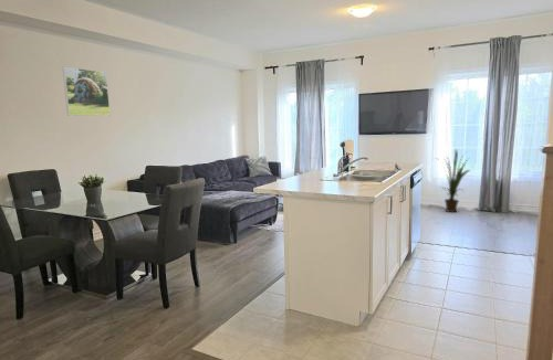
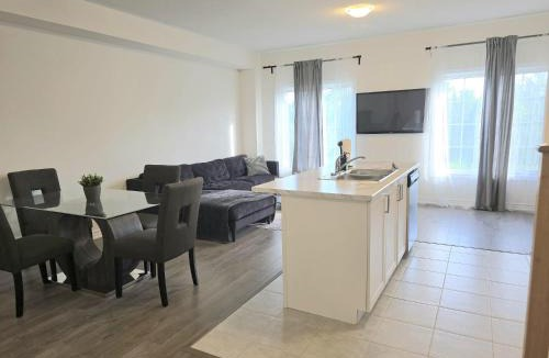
- house plant [435,148,471,213]
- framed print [62,66,112,117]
